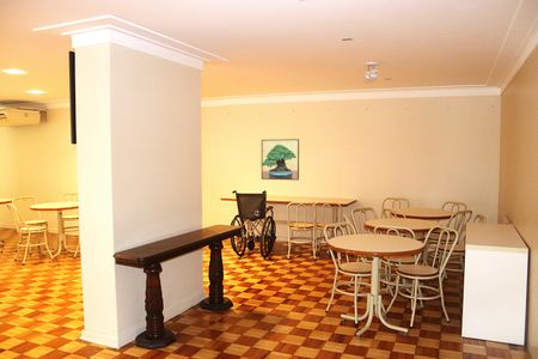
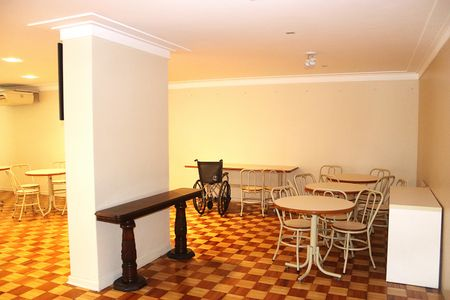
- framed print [261,138,300,181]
